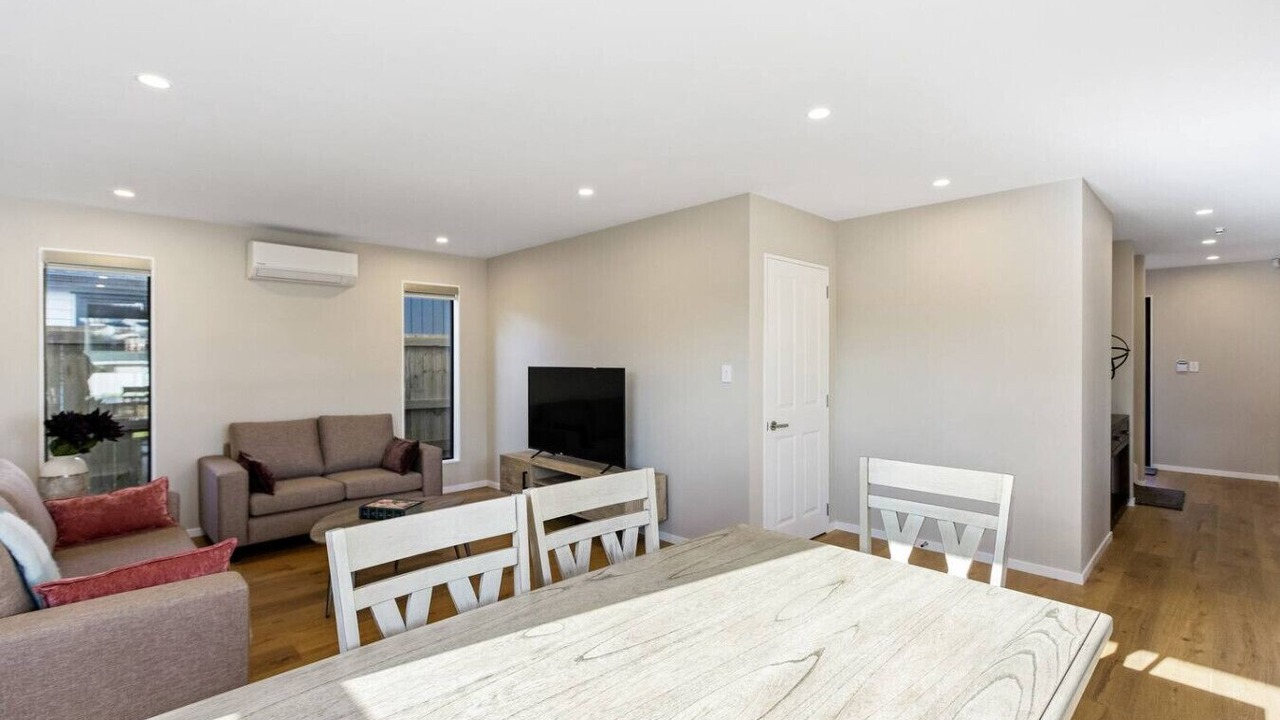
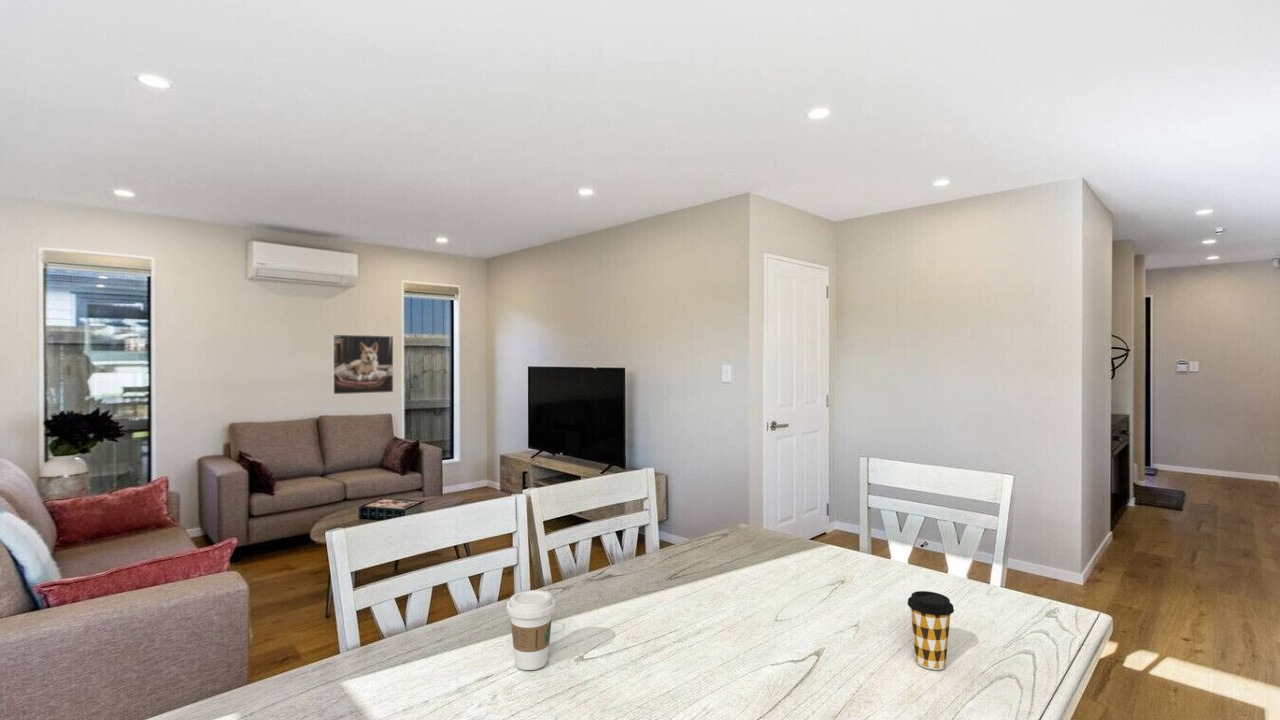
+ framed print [331,334,394,395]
+ coffee cup [506,589,557,671]
+ coffee cup [906,590,955,671]
